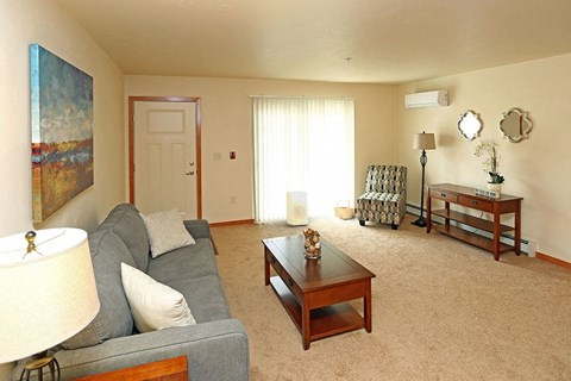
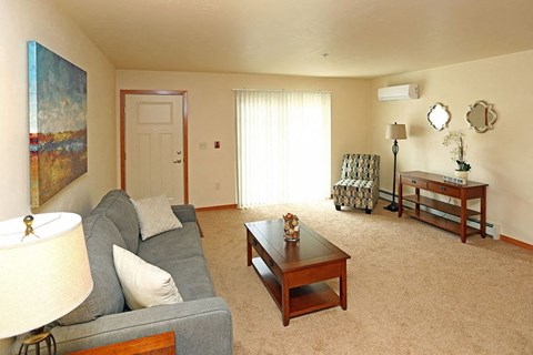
- fan [286,189,309,226]
- basket [333,199,354,220]
